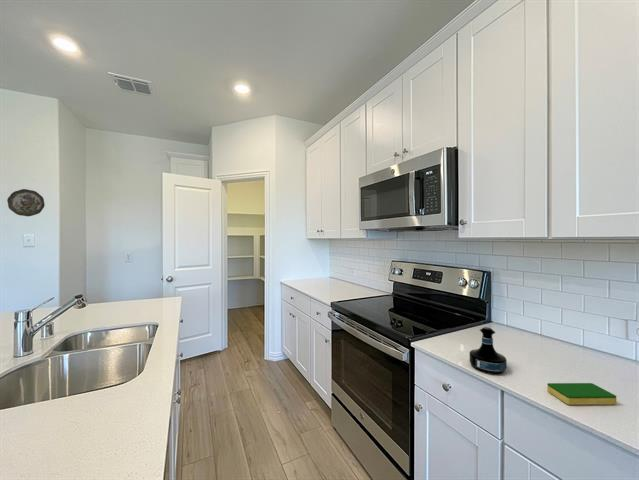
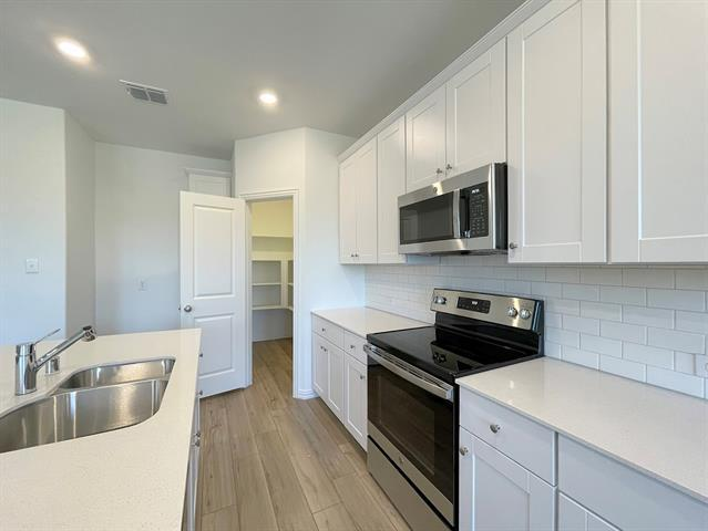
- tequila bottle [469,326,508,375]
- dish sponge [546,382,617,405]
- decorative plate [6,188,46,217]
